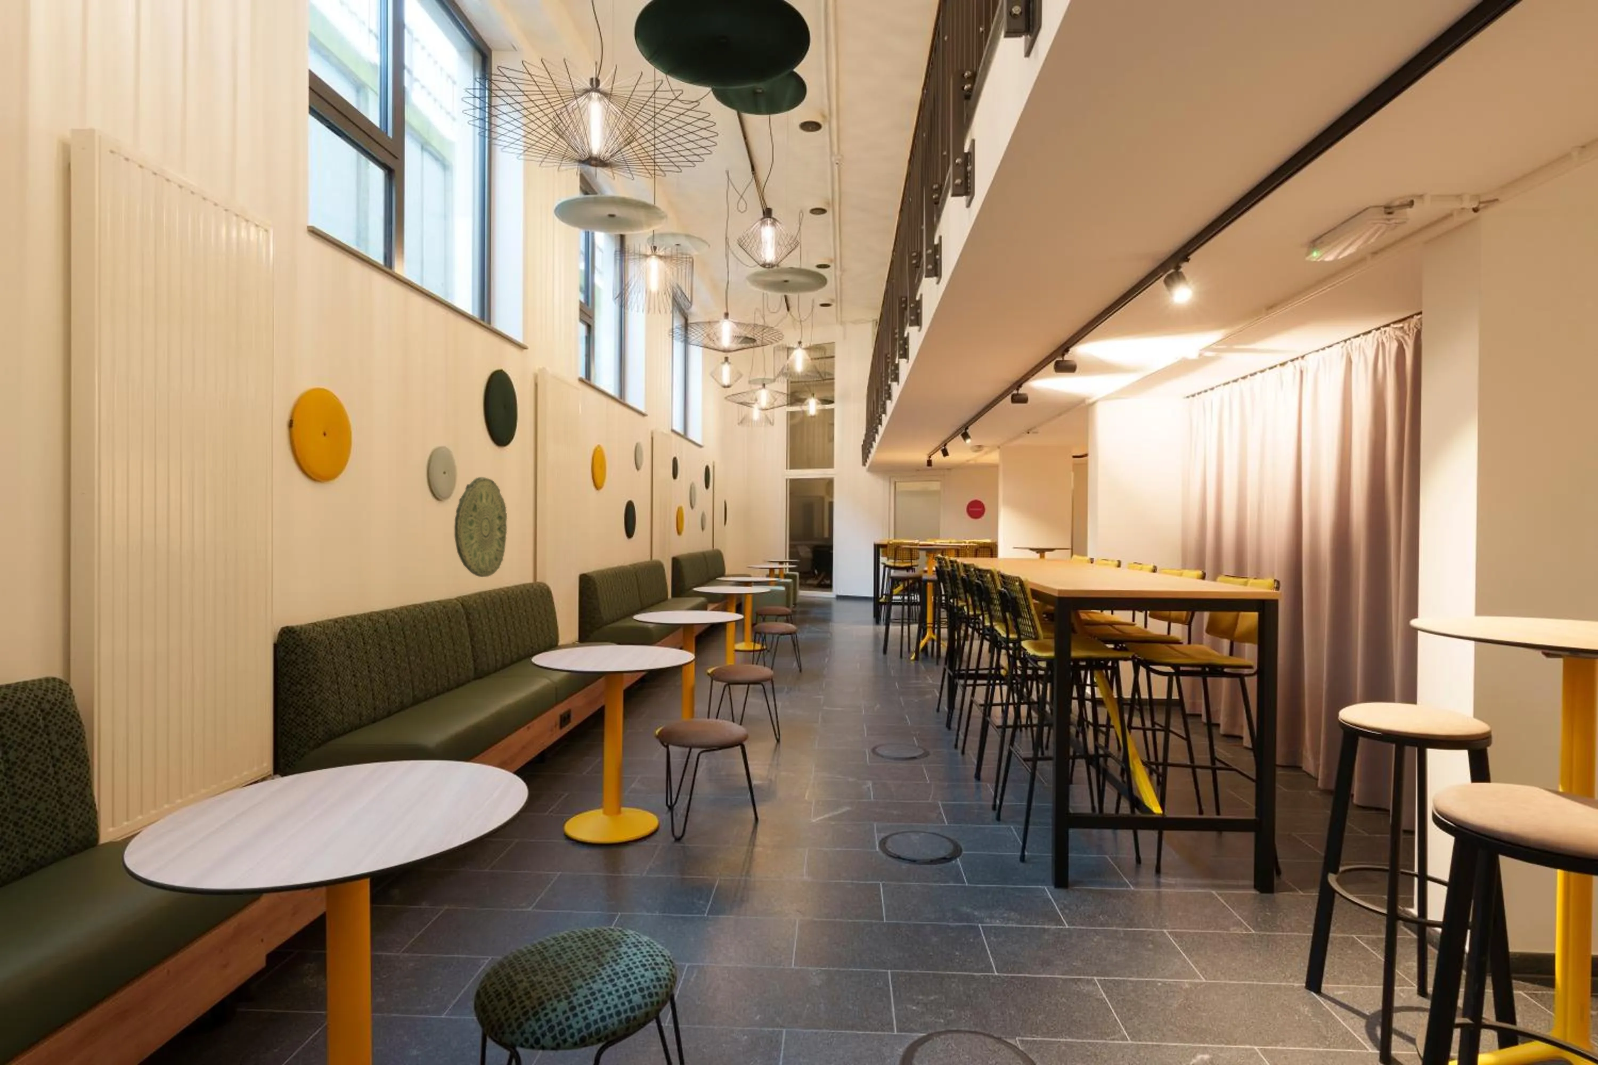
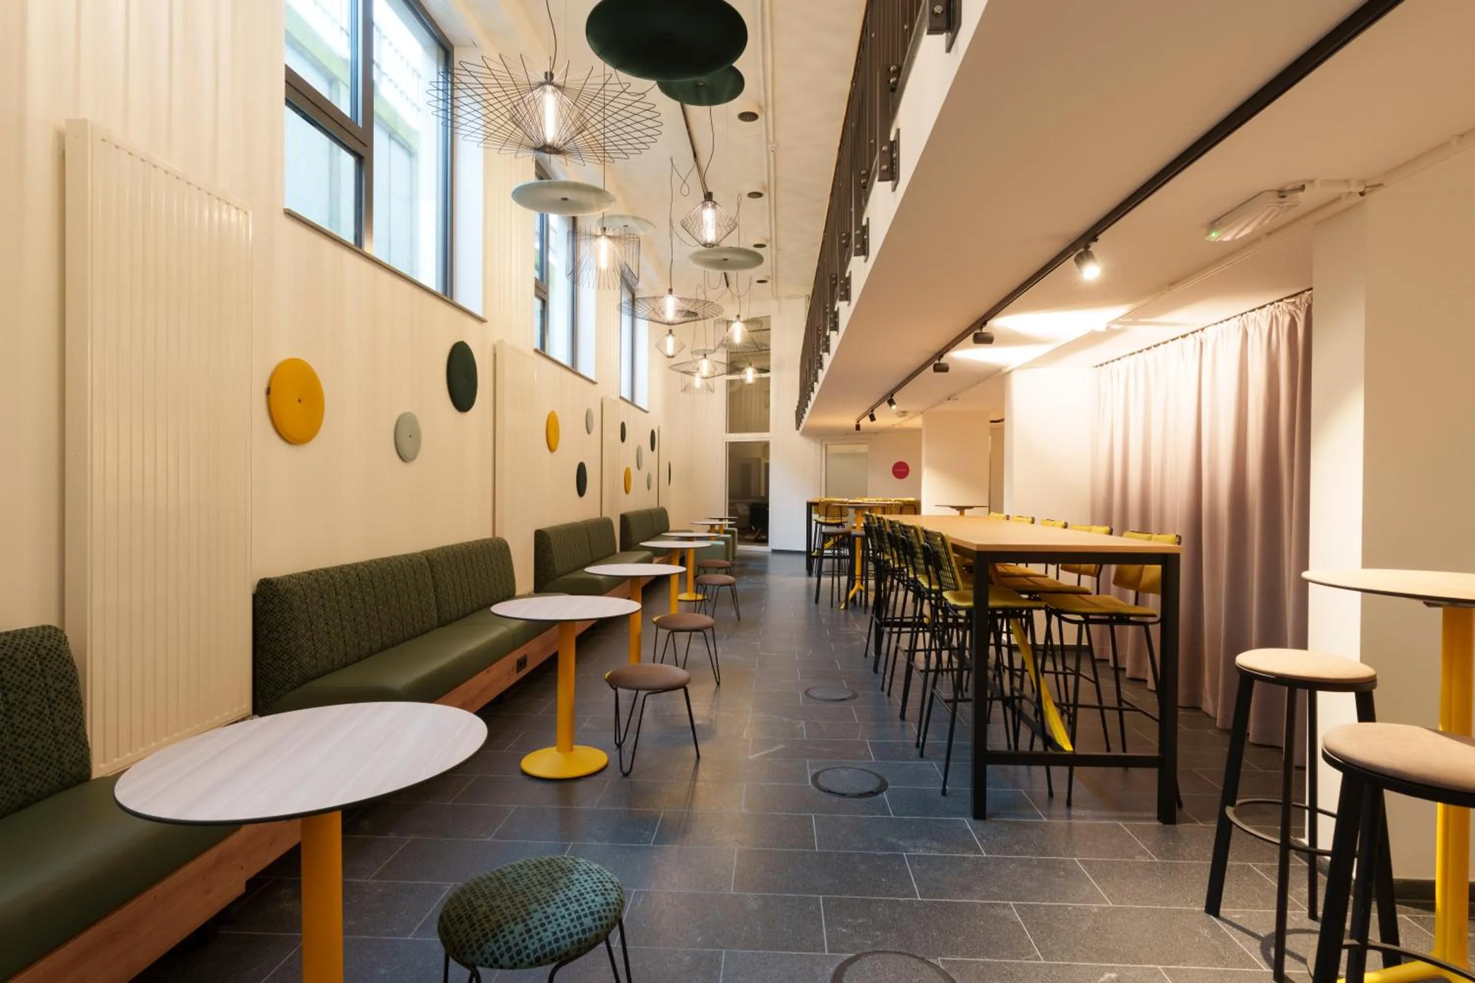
- decorative disc [454,477,508,578]
